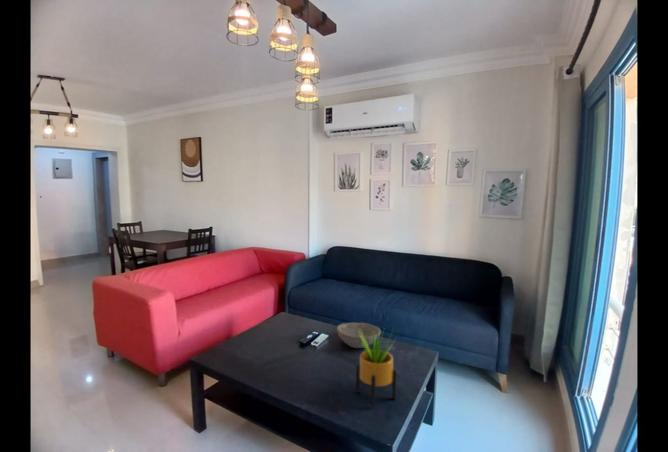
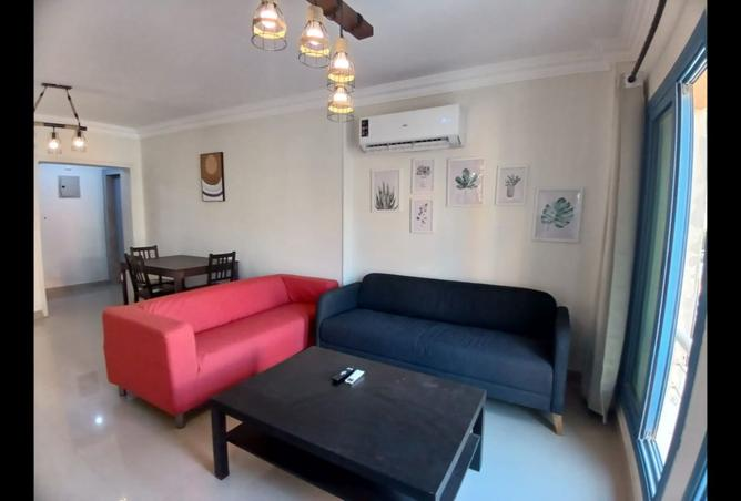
- potted plant [355,326,397,408]
- bowl [336,322,382,349]
